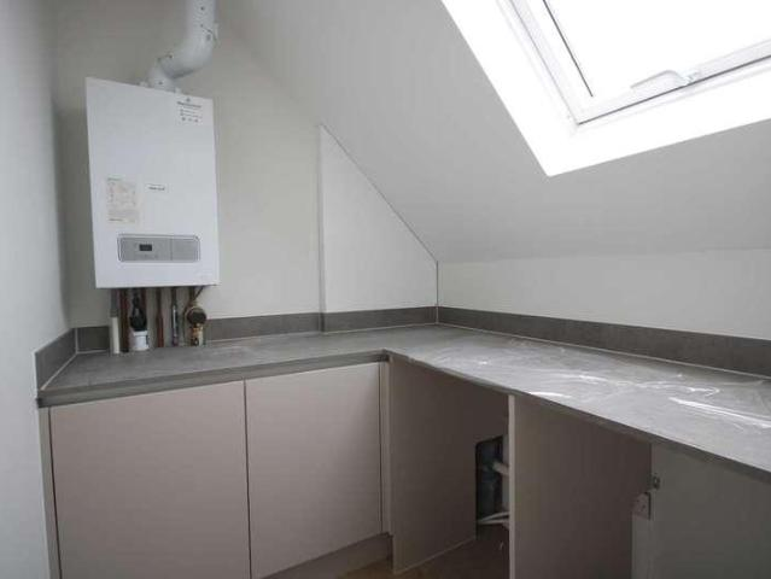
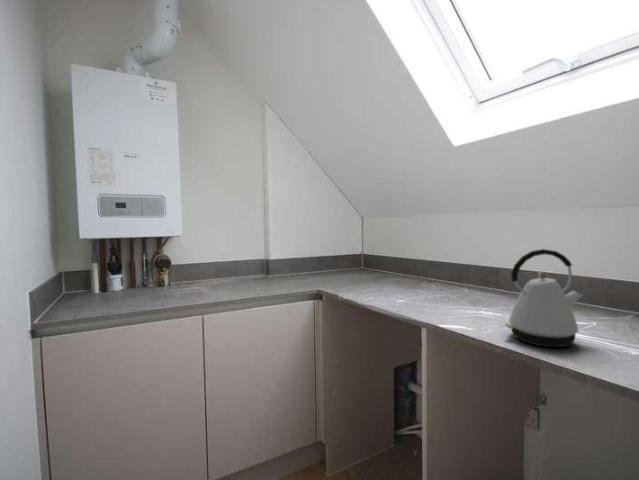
+ kettle [504,248,584,348]
